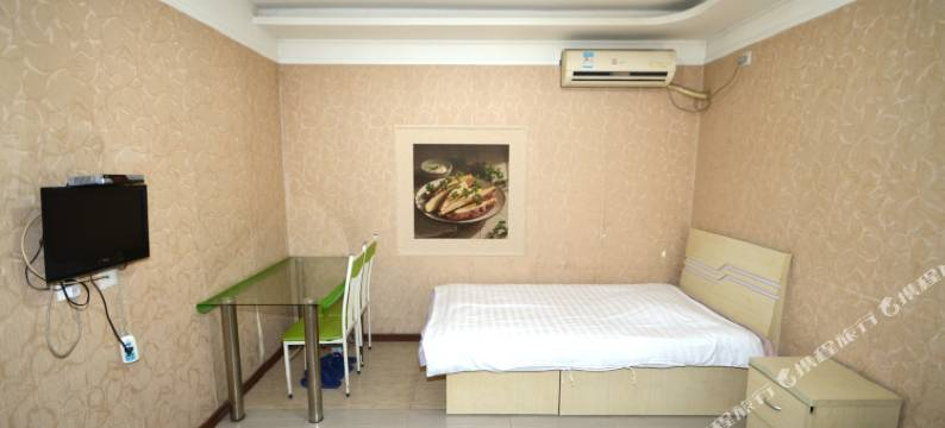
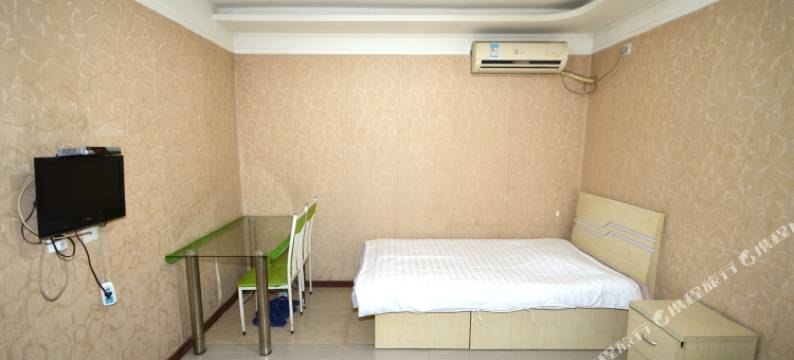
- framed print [393,124,530,258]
